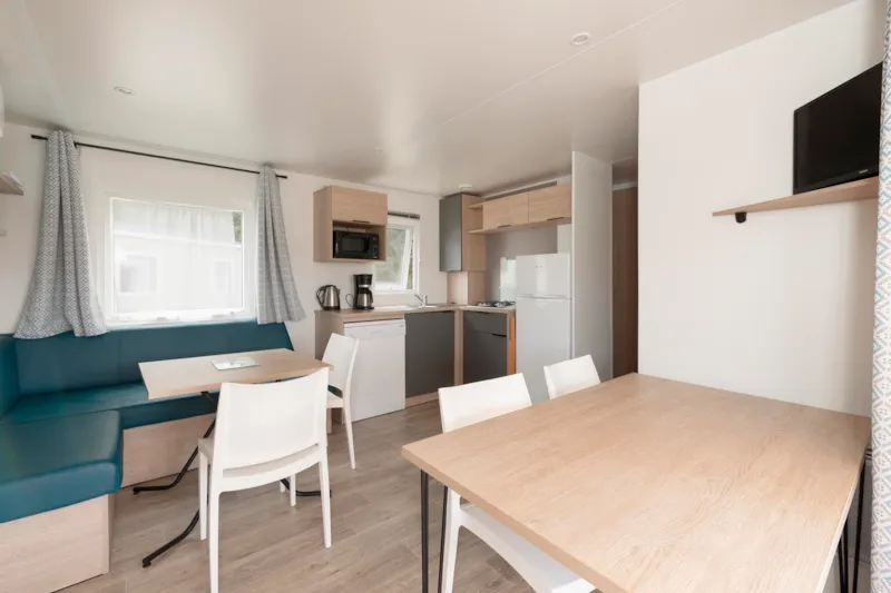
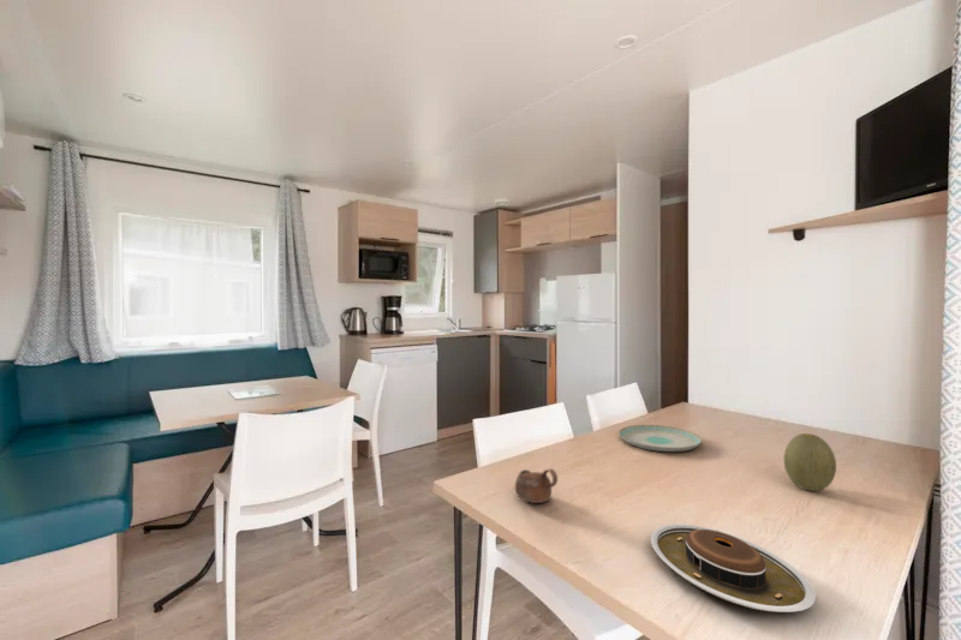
+ plate [650,524,817,615]
+ cup [514,467,559,504]
+ fruit [783,432,837,492]
+ plate [617,424,703,453]
